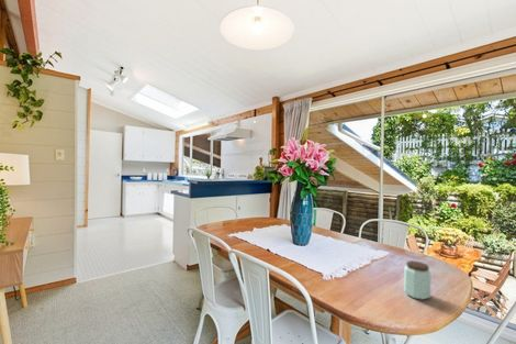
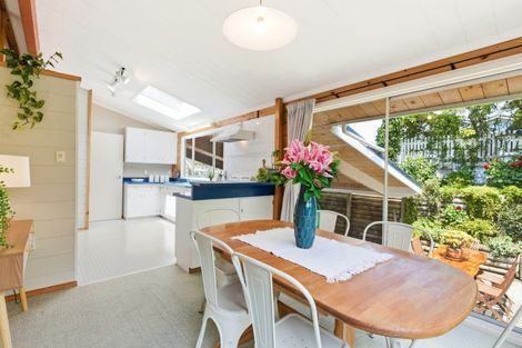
- peanut butter [403,259,431,300]
